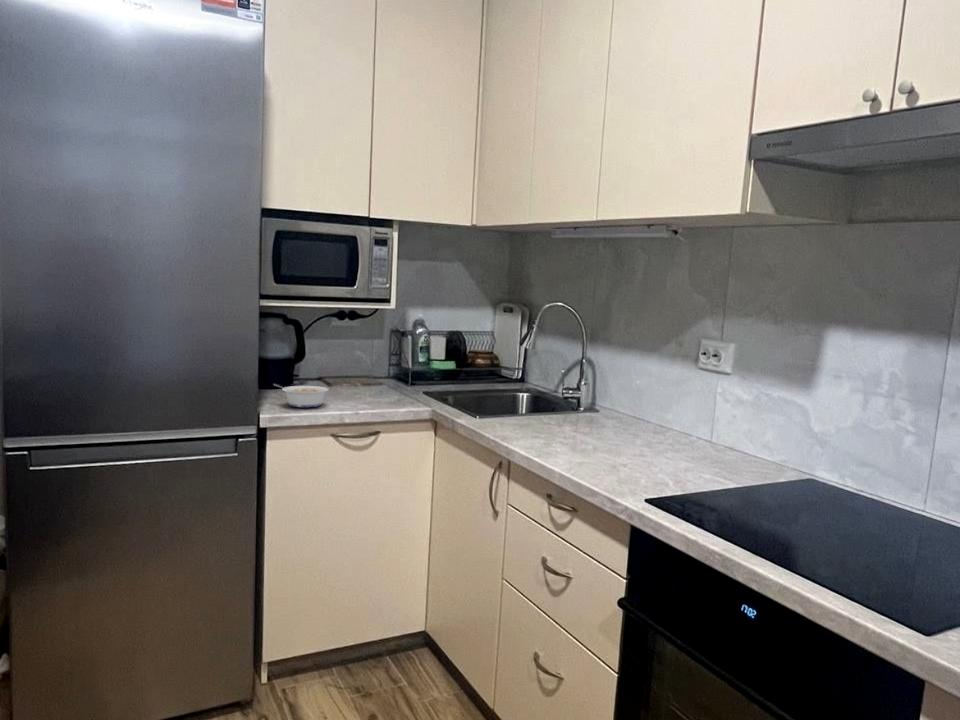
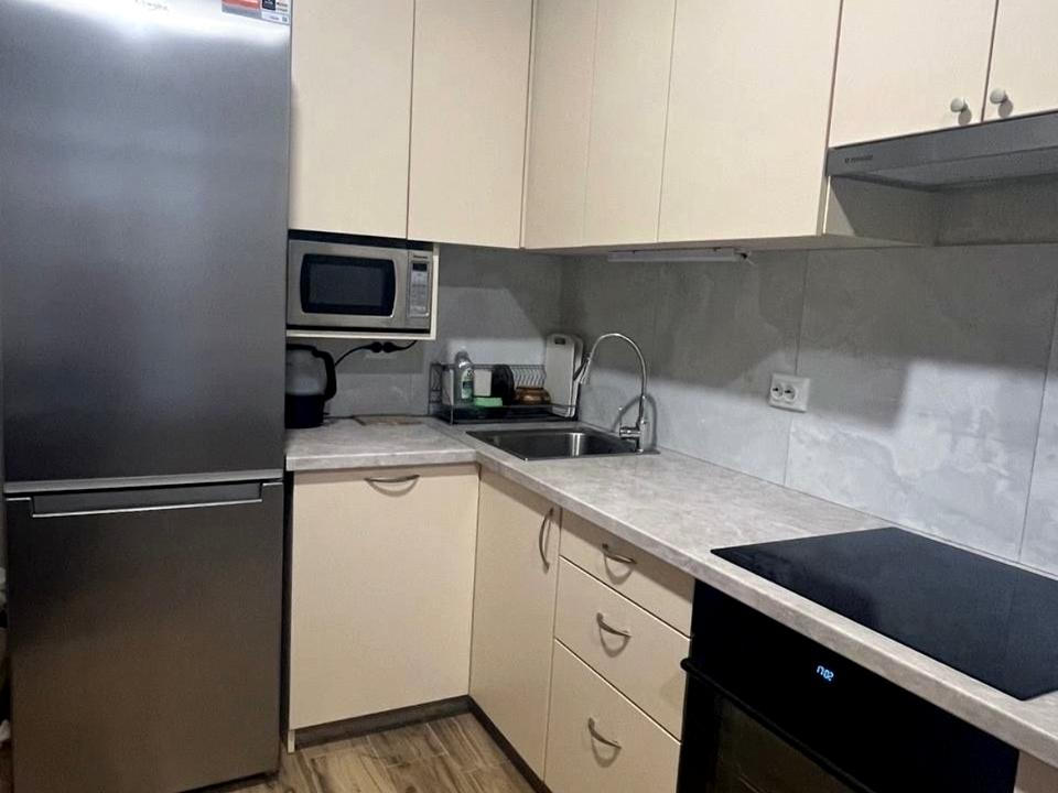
- legume [272,383,330,408]
